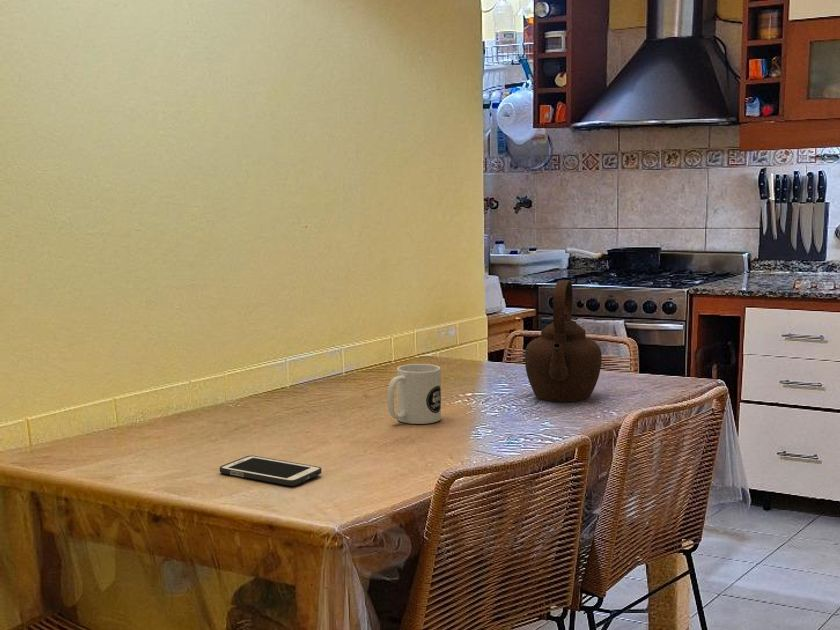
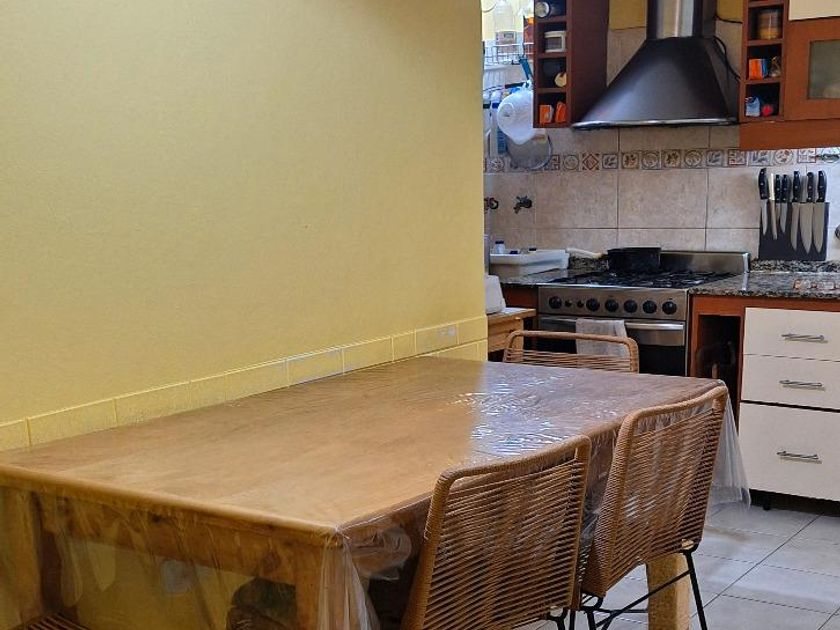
- mug [386,363,442,425]
- teapot [524,279,603,403]
- cell phone [219,455,322,487]
